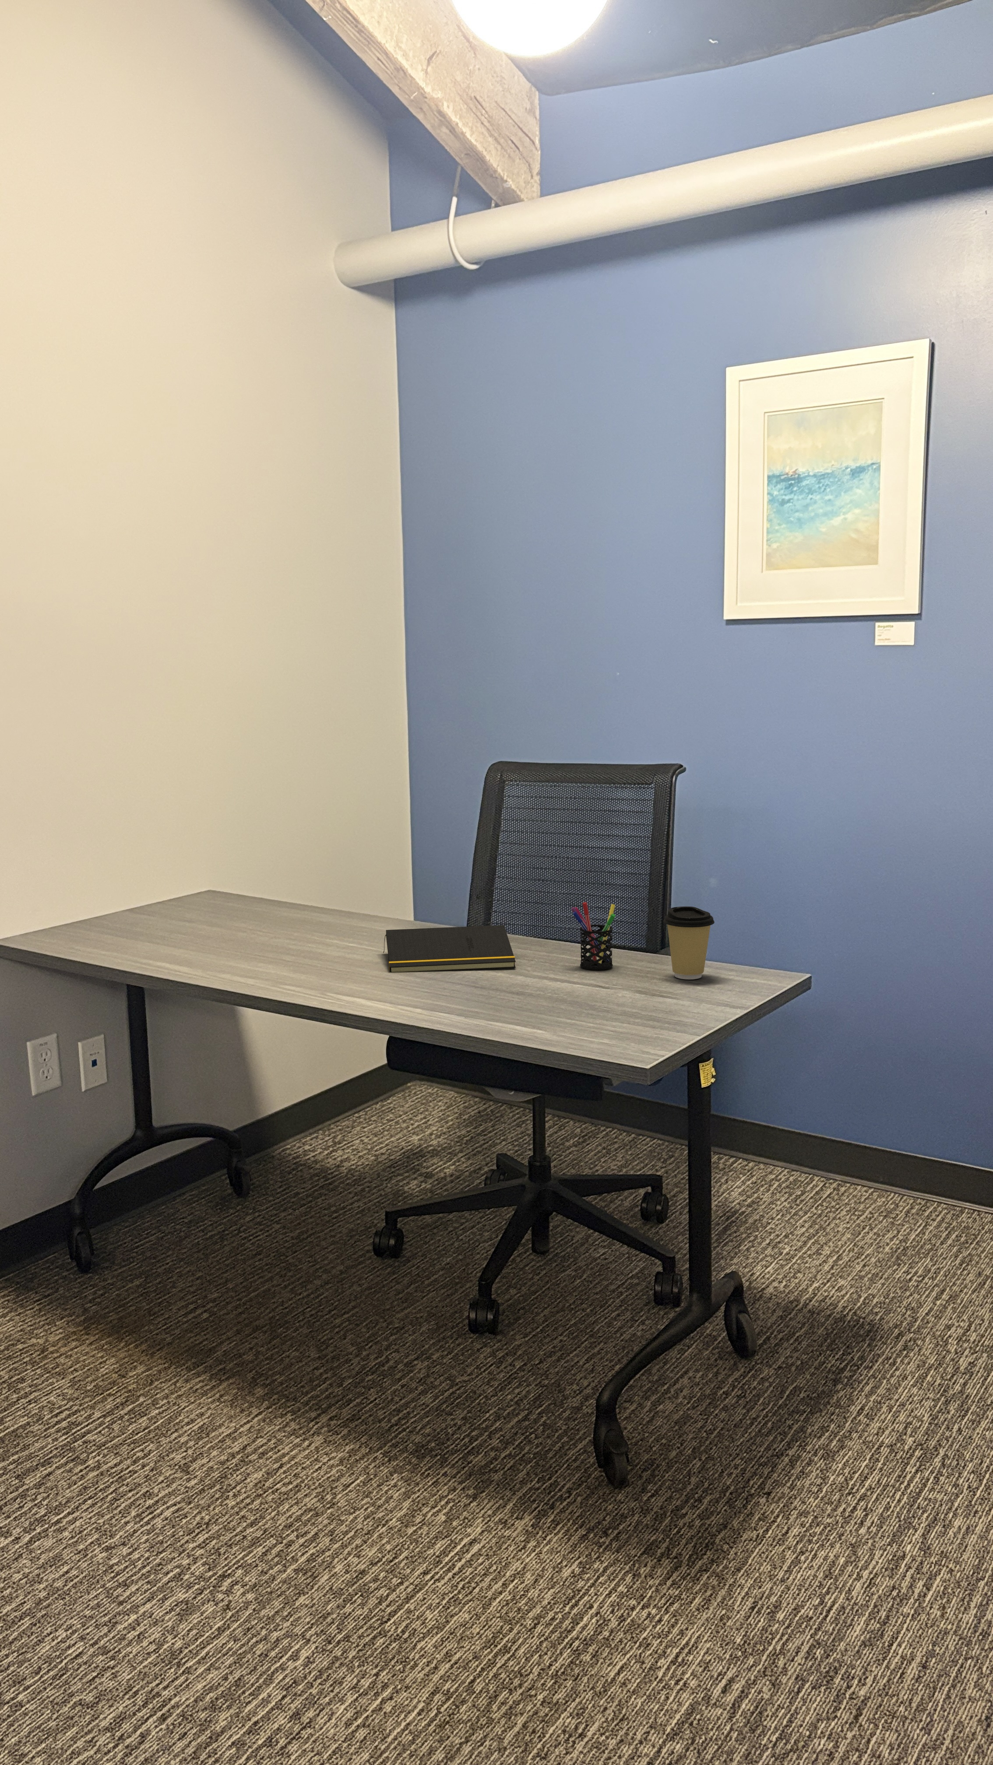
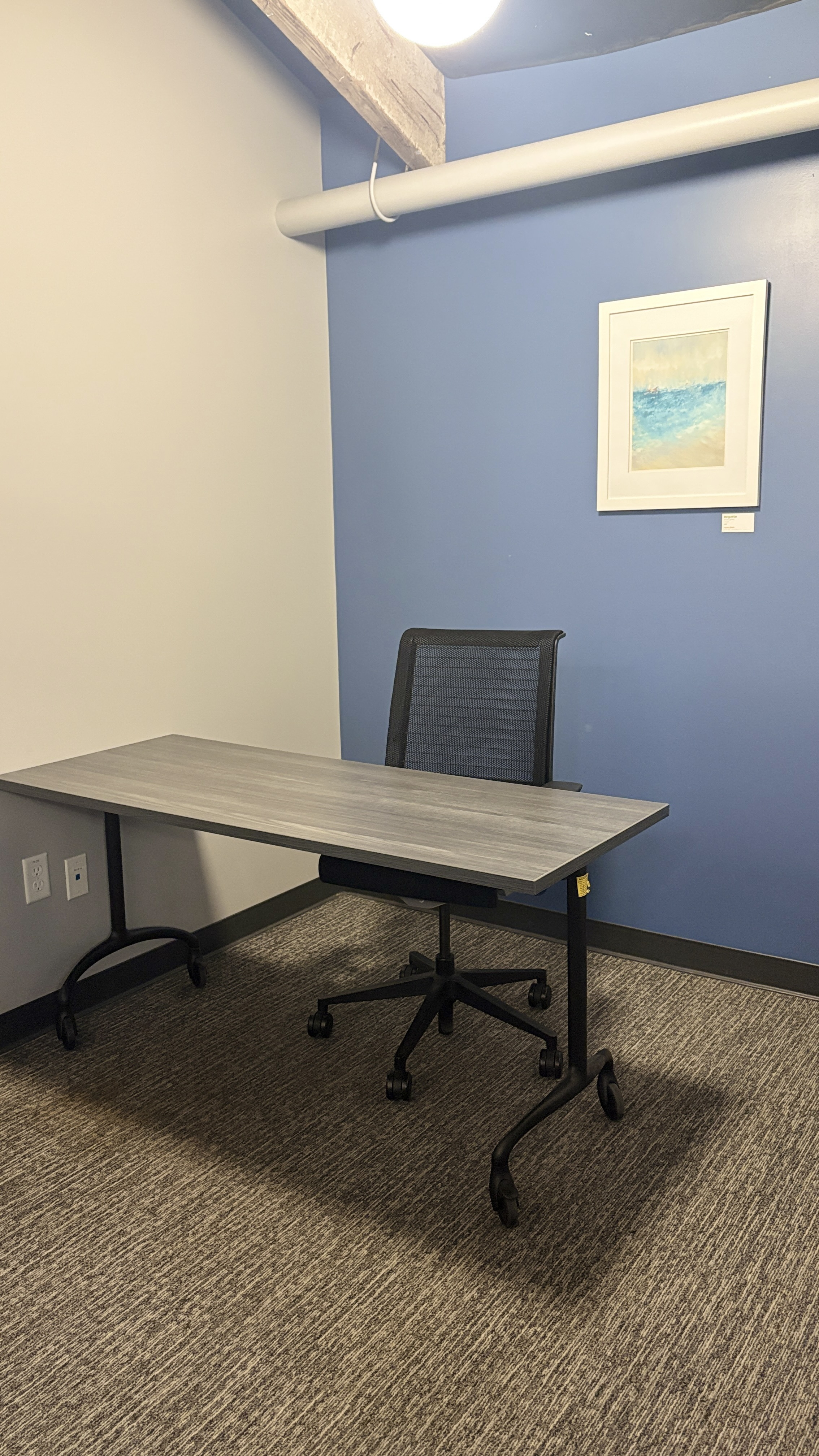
- coffee cup [663,907,715,981]
- pen holder [571,902,616,971]
- notepad [383,925,517,972]
